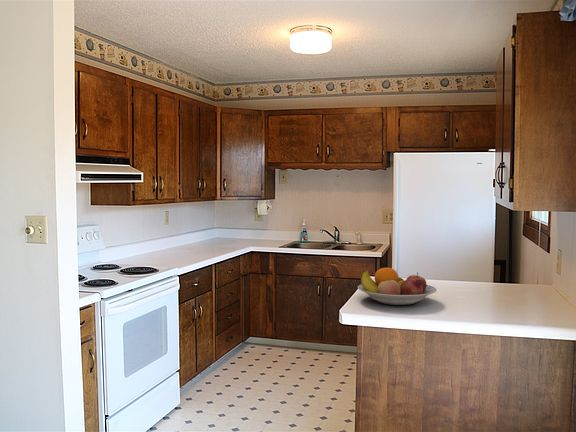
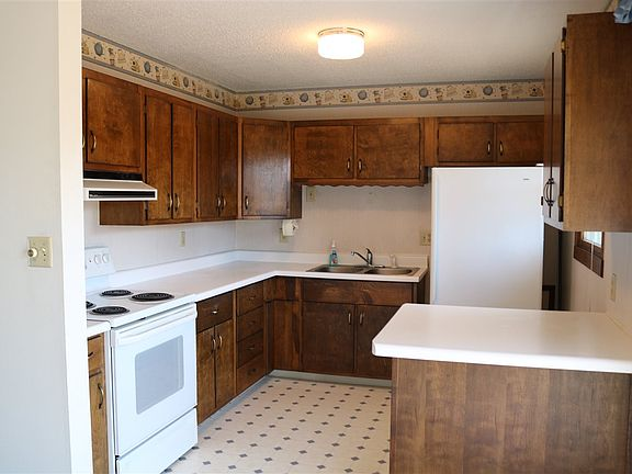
- fruit bowl [357,267,437,306]
